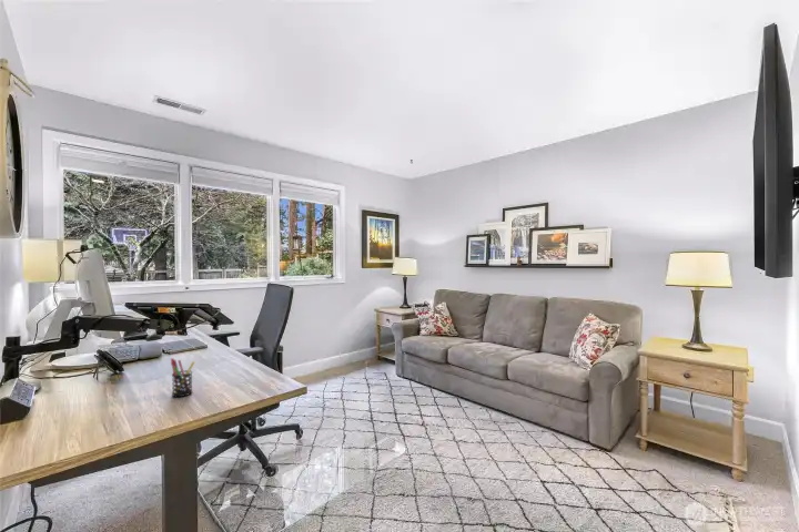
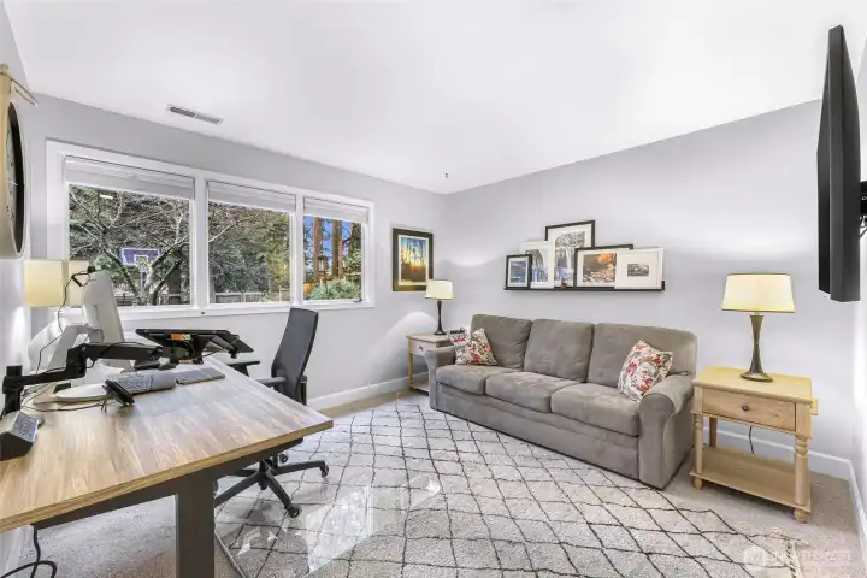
- pen holder [170,357,195,398]
